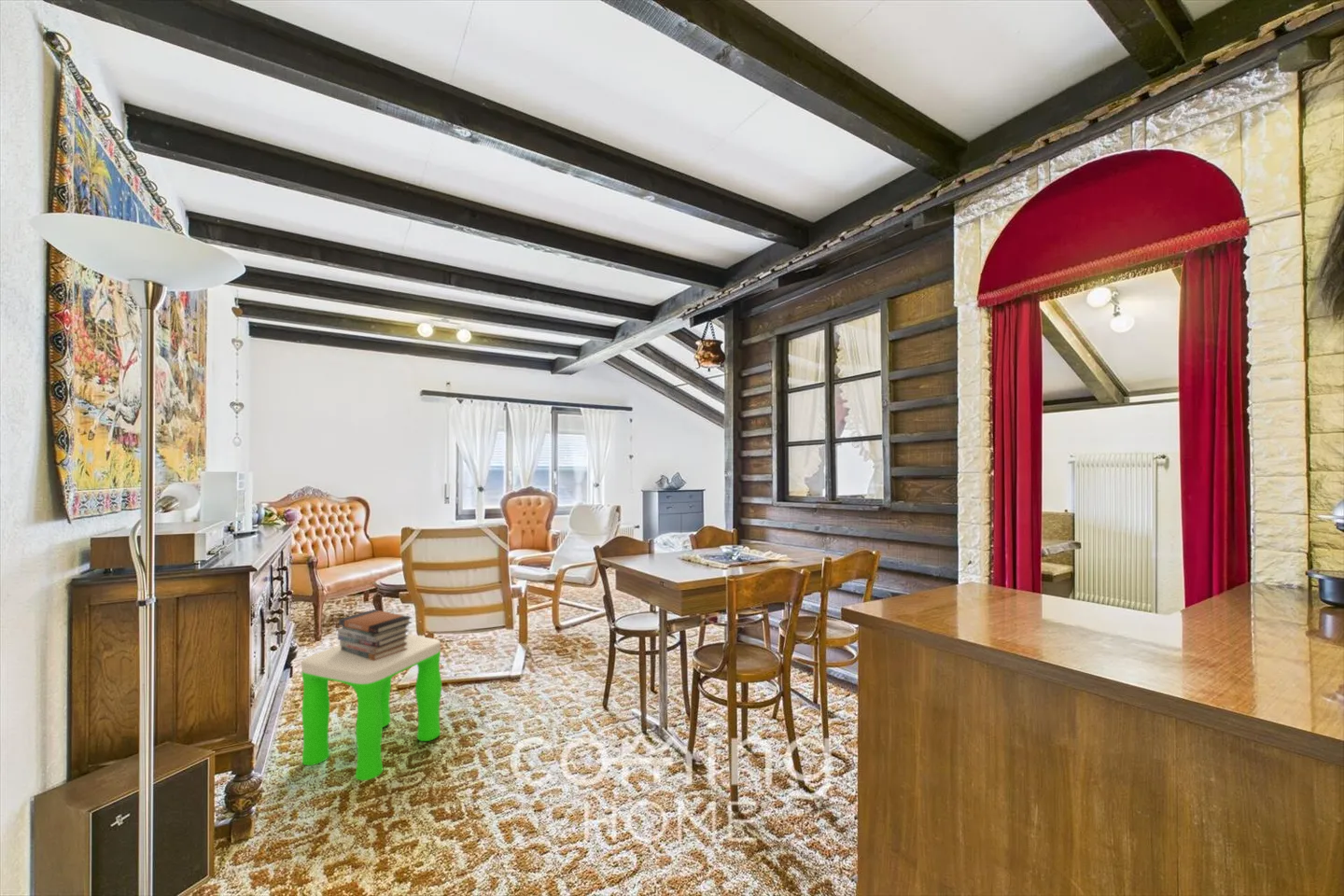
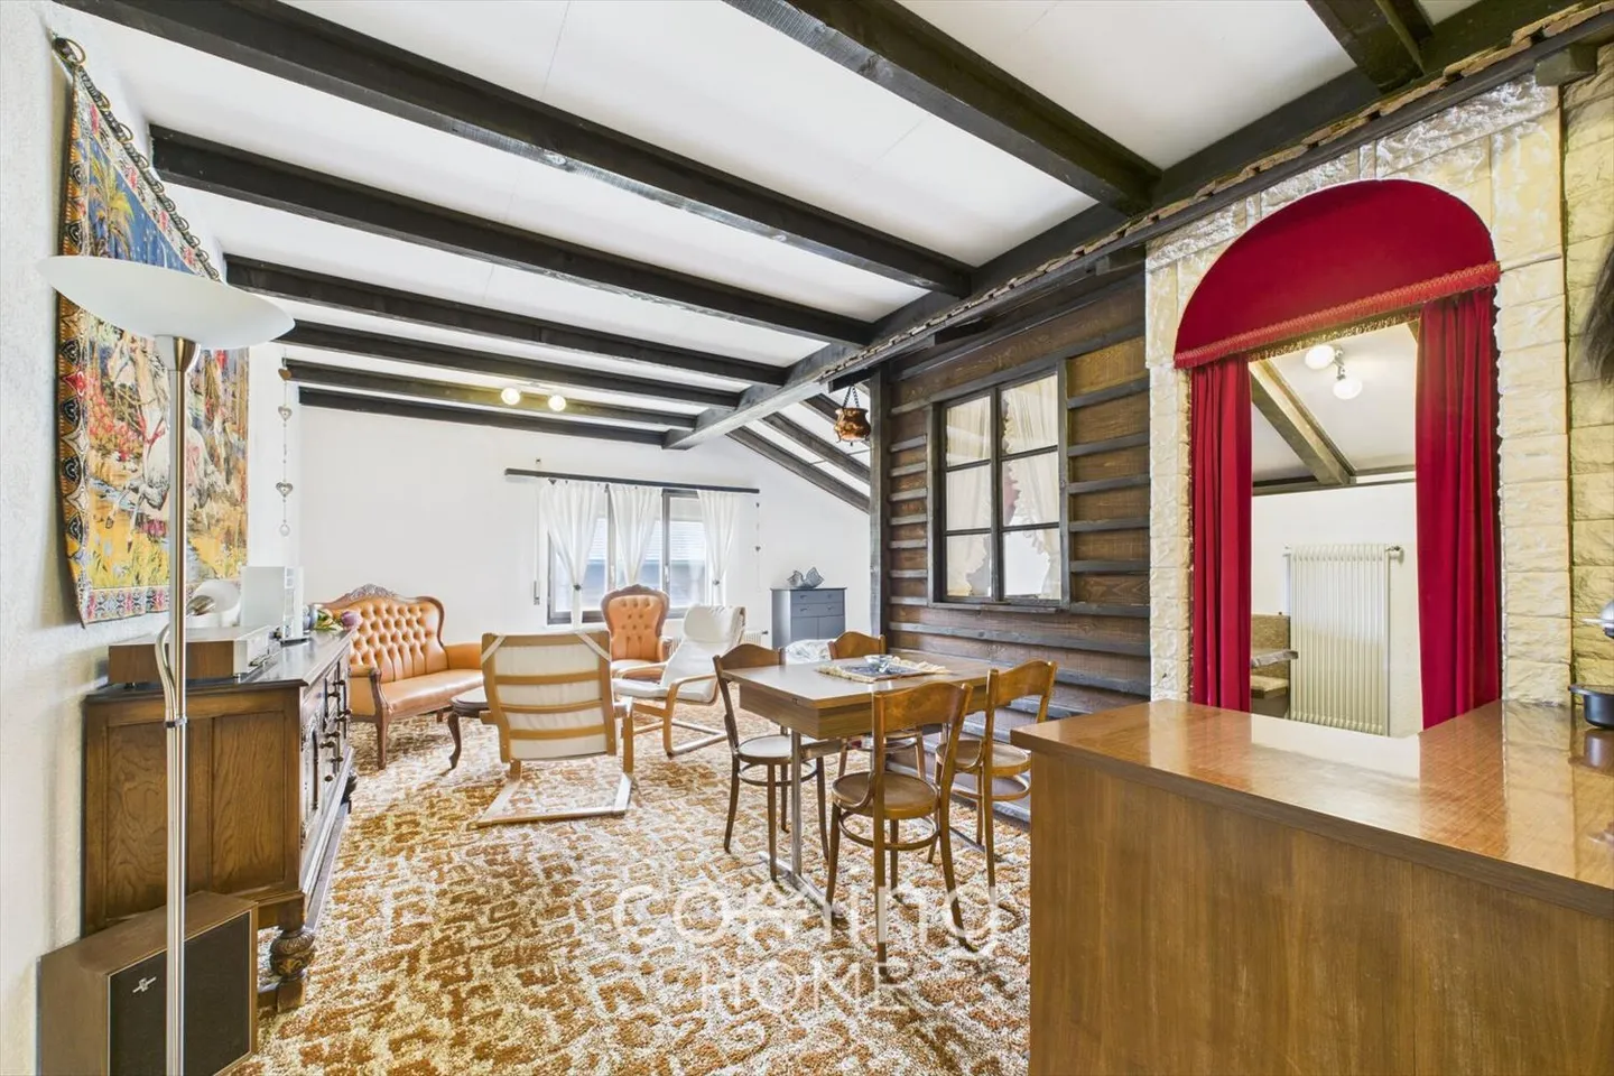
- book stack [337,609,413,661]
- stool [301,634,442,781]
